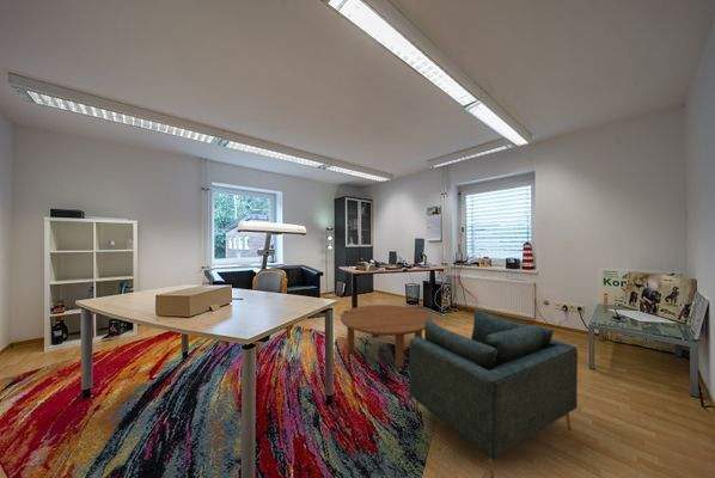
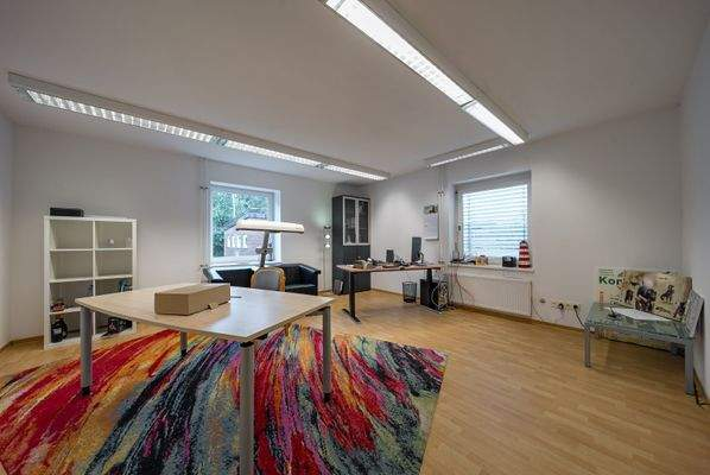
- coffee table [340,304,433,368]
- armchair [408,308,579,478]
